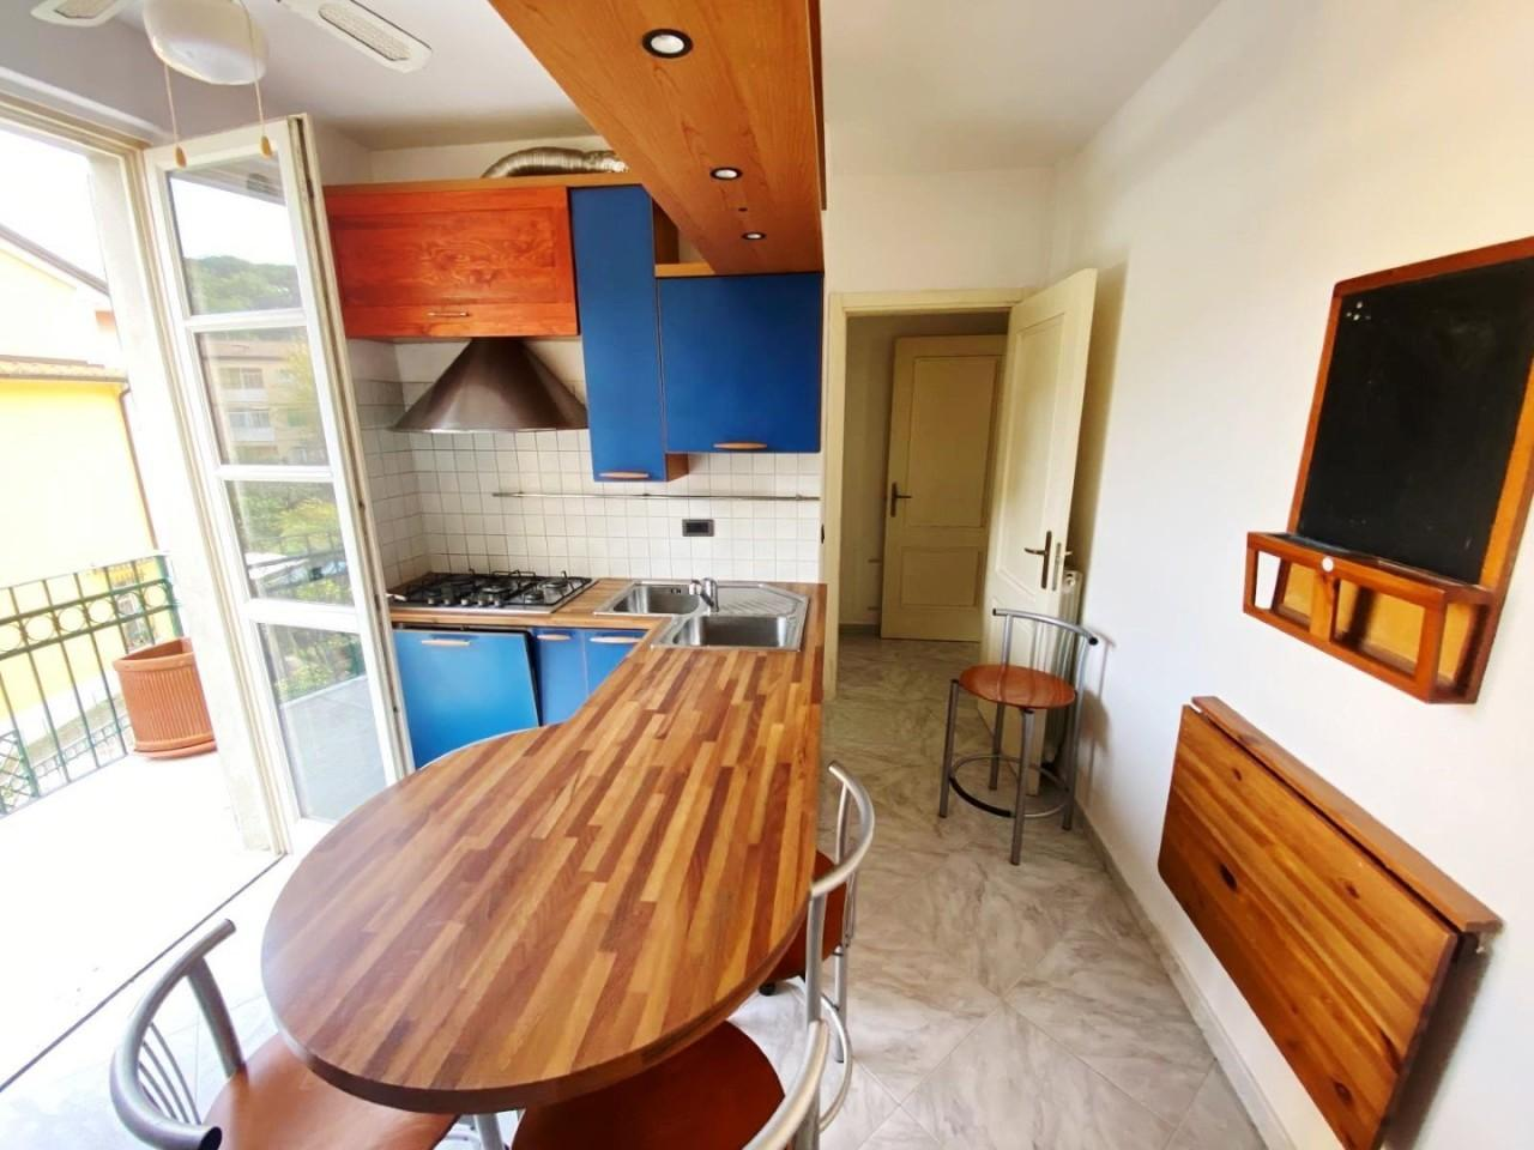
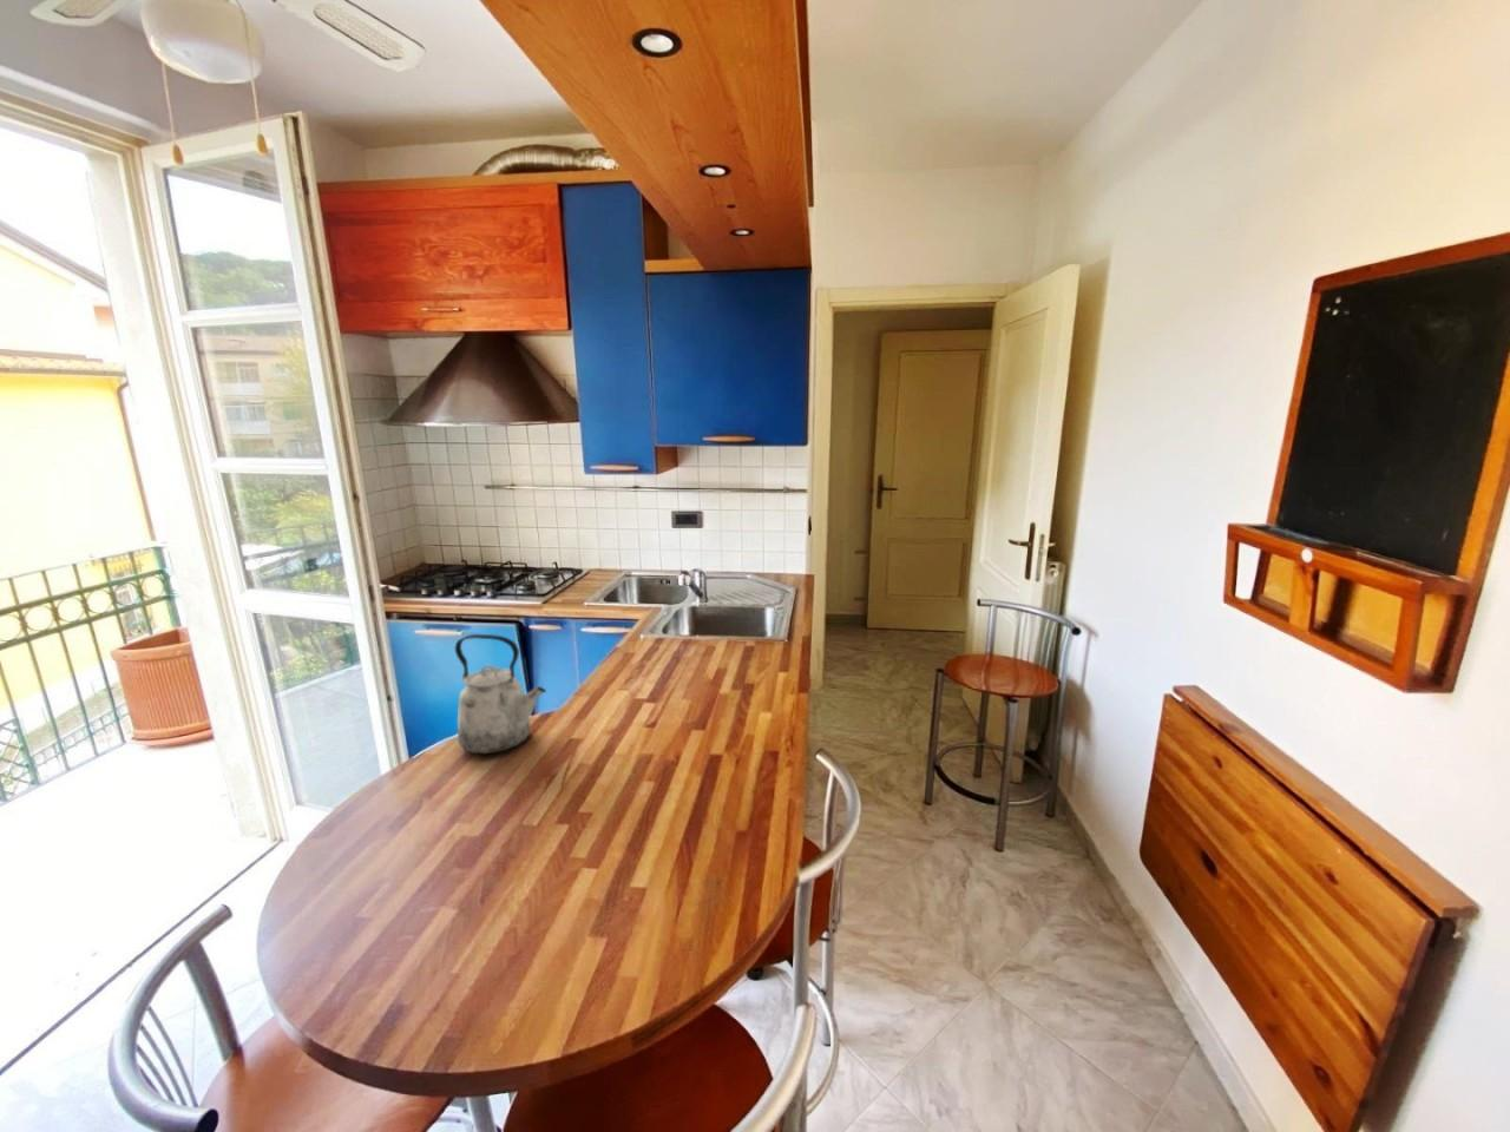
+ kettle [454,634,547,756]
